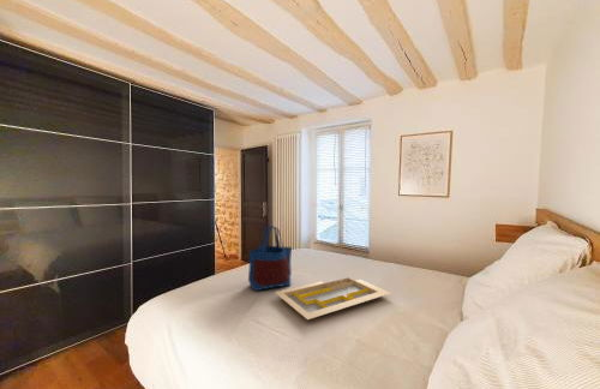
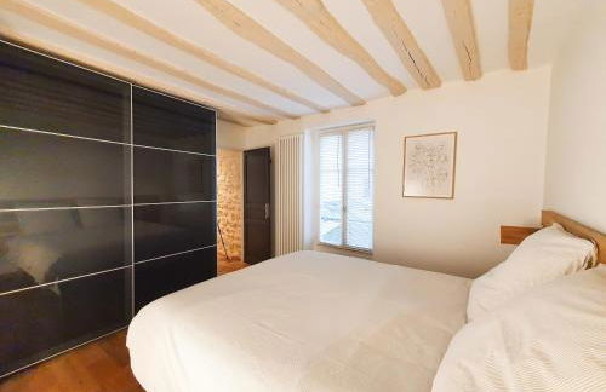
- serving tray [274,276,391,321]
- tote bag [247,225,293,292]
